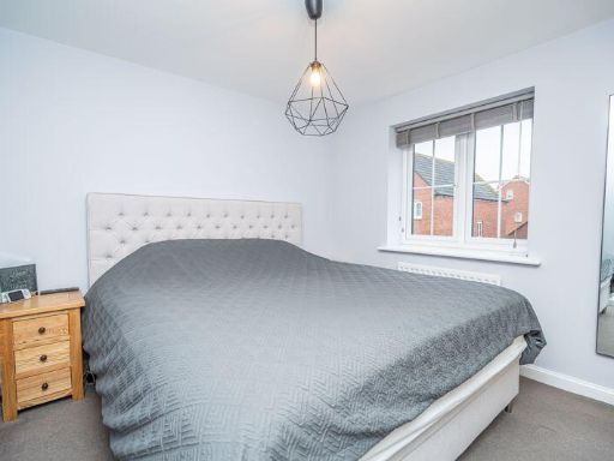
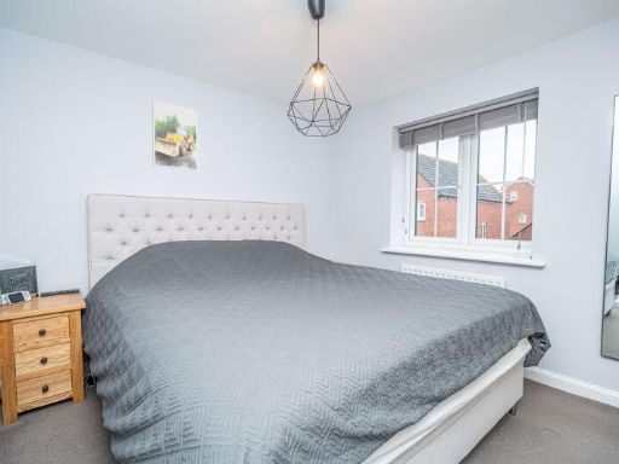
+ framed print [151,100,198,172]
